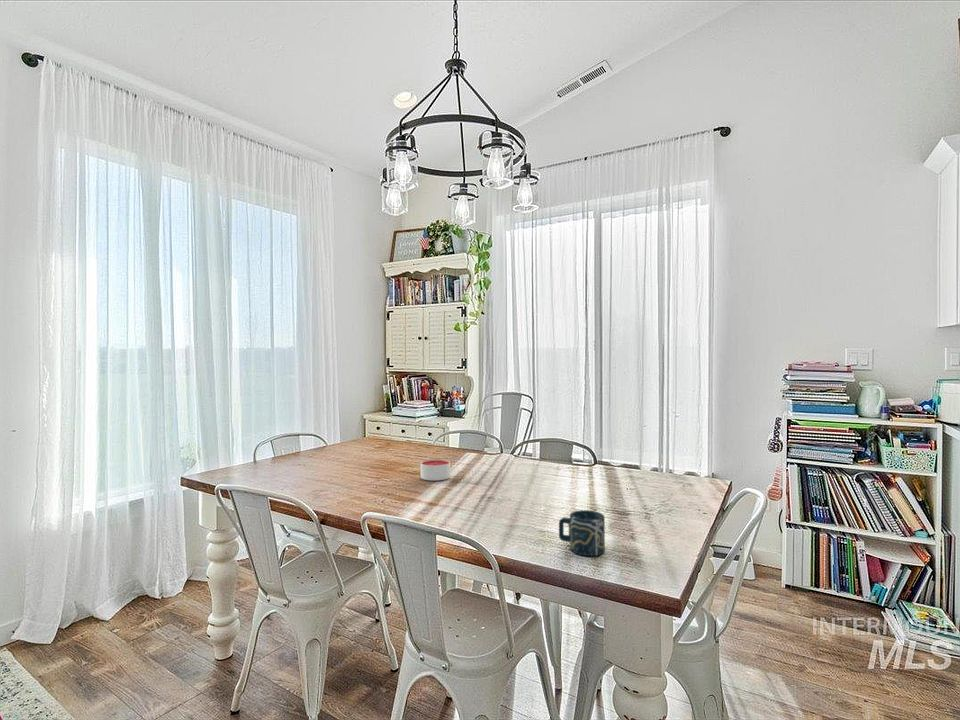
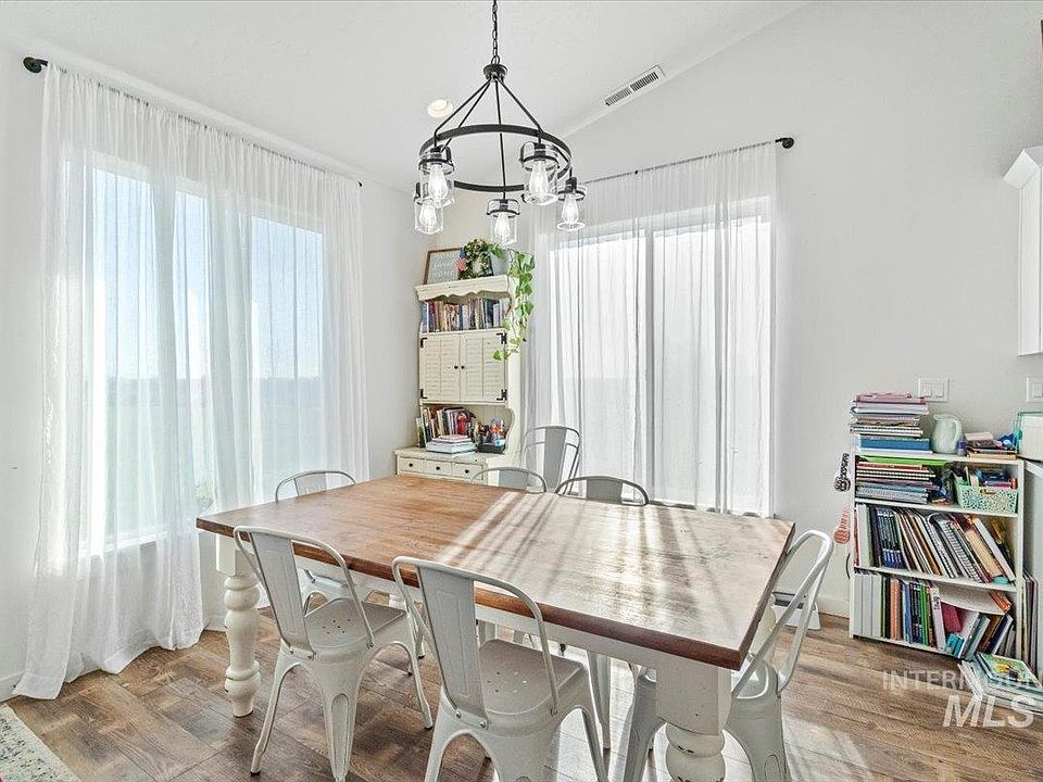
- candle [420,458,451,482]
- cup [558,509,606,557]
